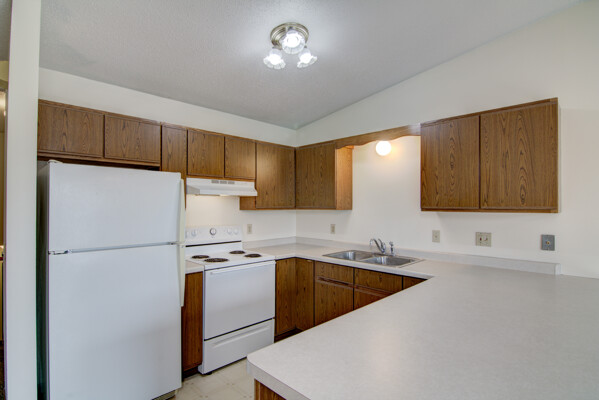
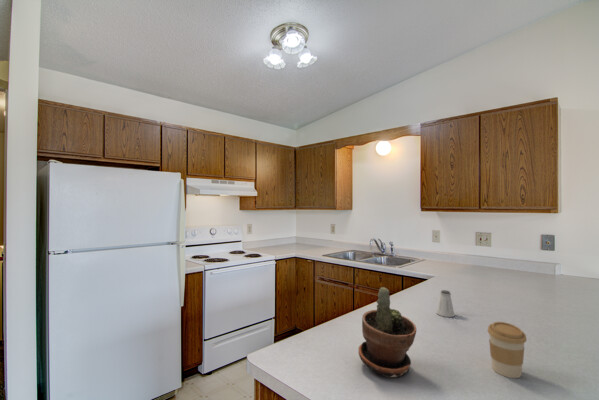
+ coffee cup [487,321,528,379]
+ saltshaker [436,289,456,318]
+ potted plant [358,286,417,378]
